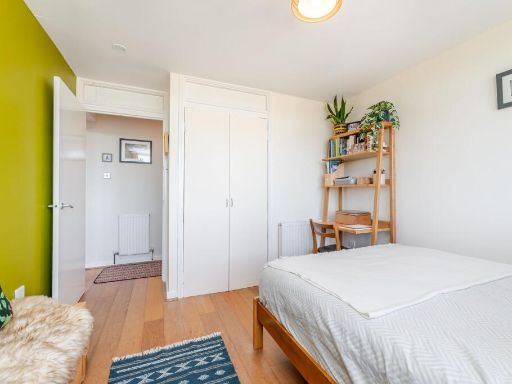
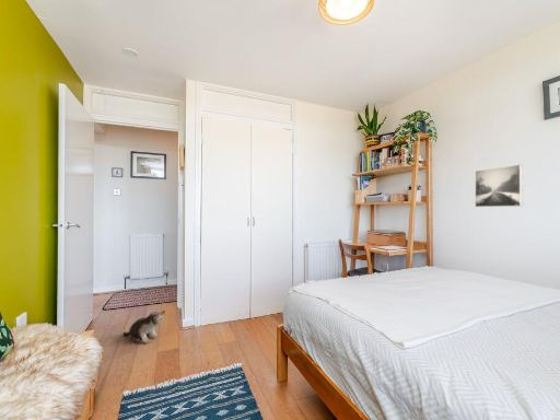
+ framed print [474,163,524,208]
+ plush toy [121,310,166,345]
